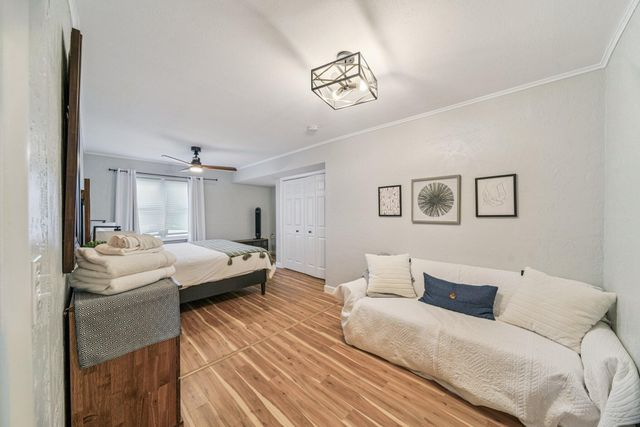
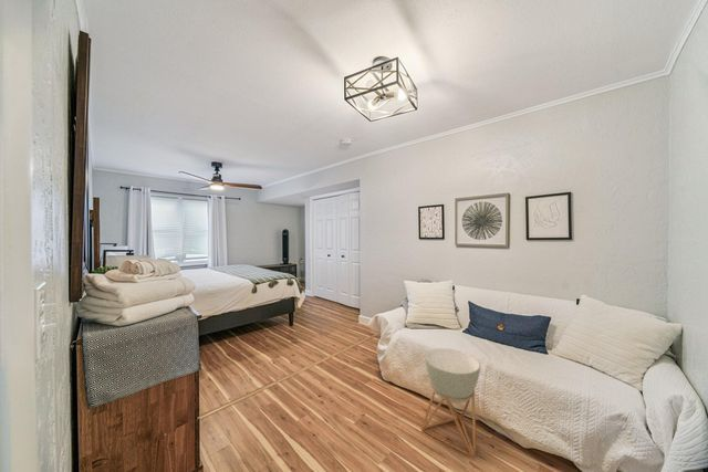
+ planter [420,347,481,459]
